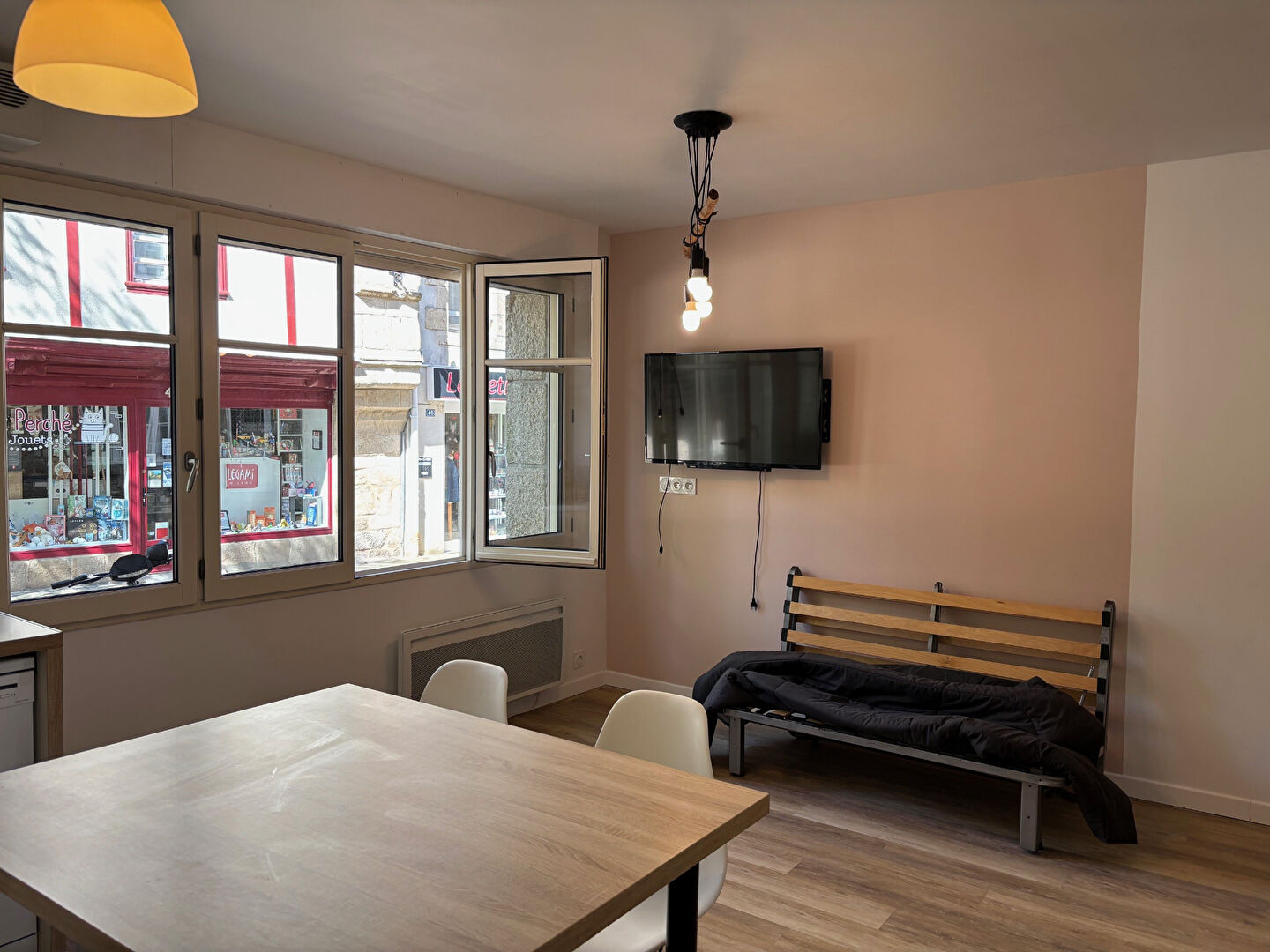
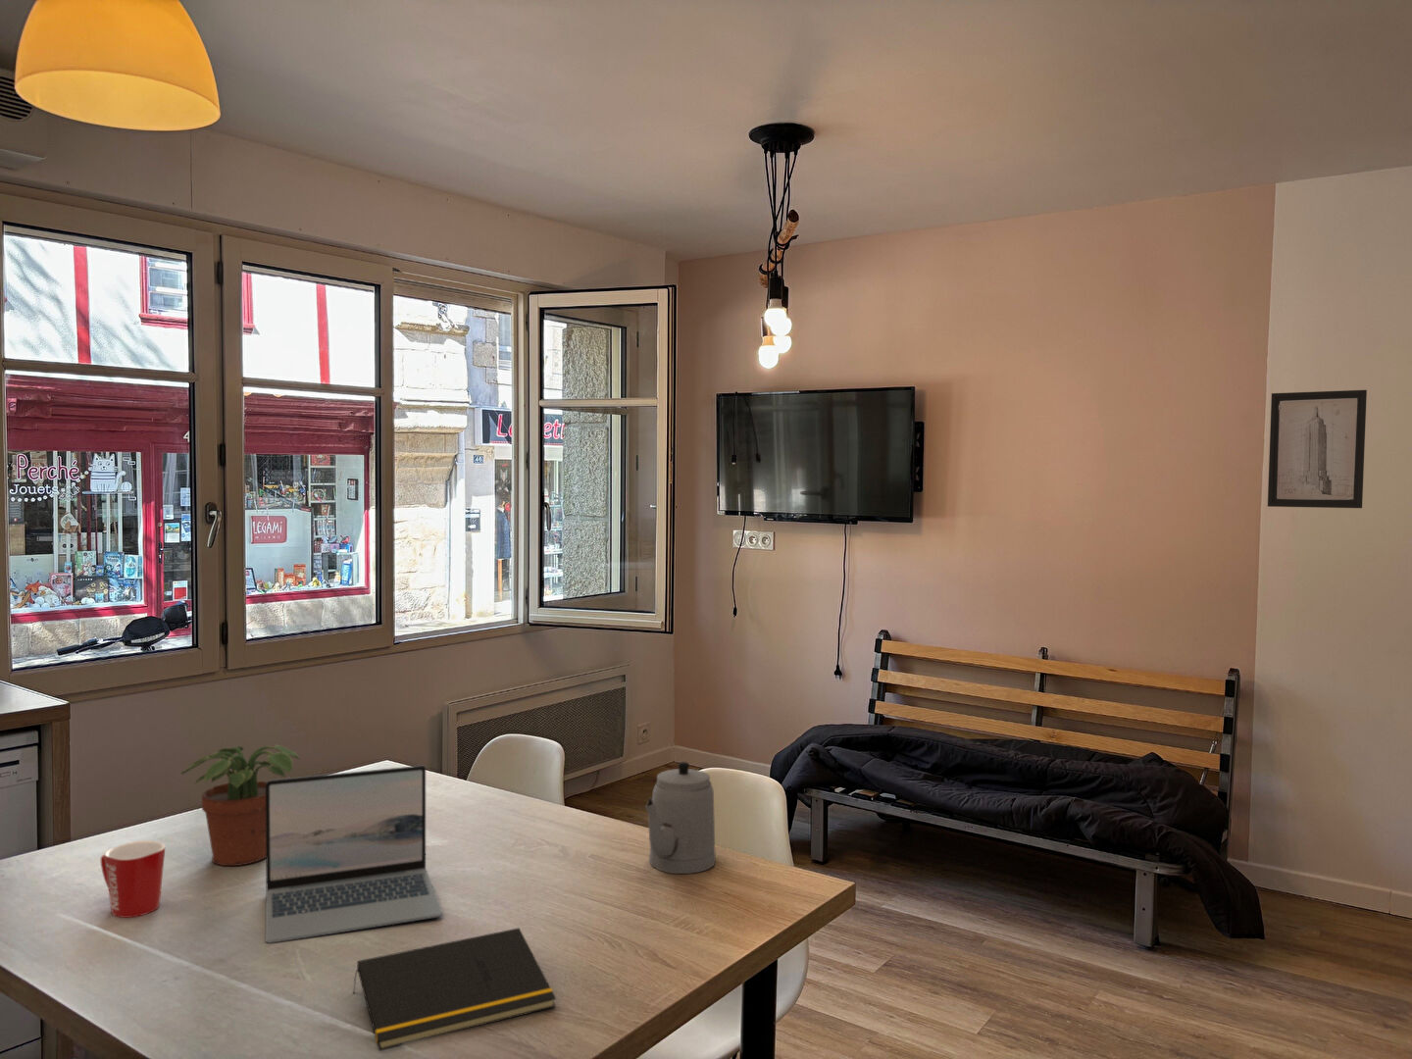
+ teapot [644,761,717,874]
+ mug [100,840,166,919]
+ notepad [352,927,557,1052]
+ wall art [1266,389,1368,508]
+ laptop [265,765,444,944]
+ potted plant [179,744,301,867]
